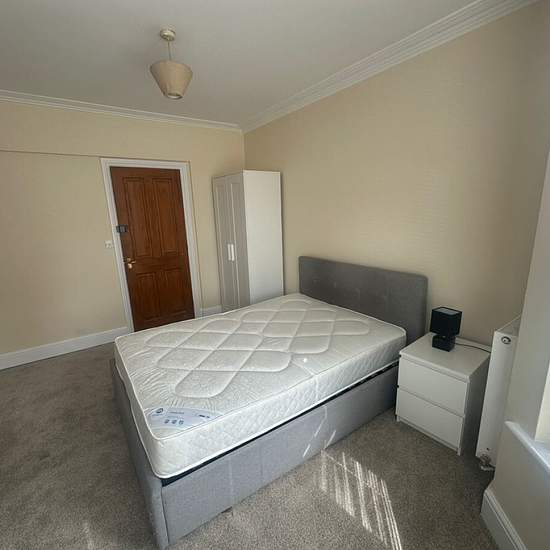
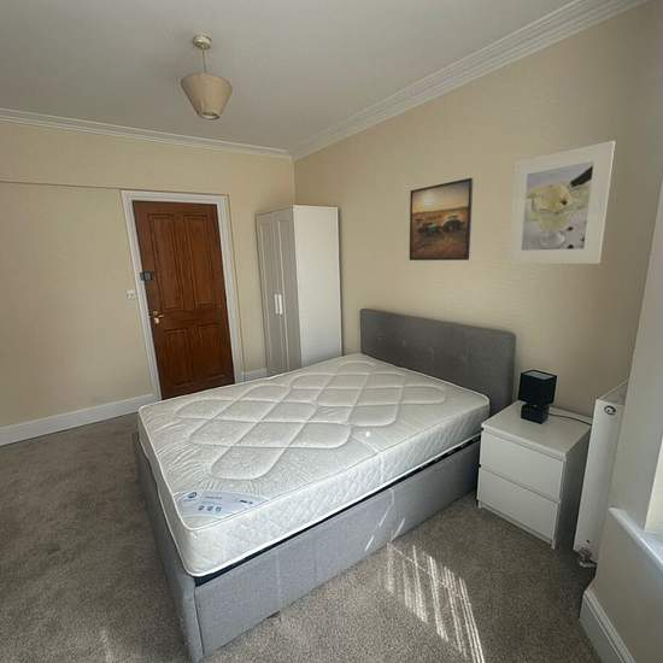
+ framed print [409,177,475,262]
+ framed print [506,140,616,265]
